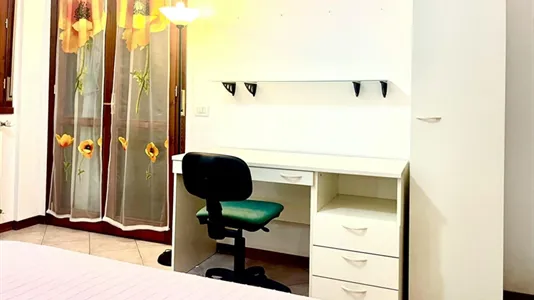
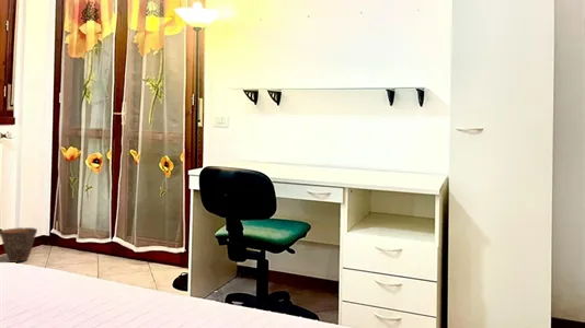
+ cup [0,226,38,263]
